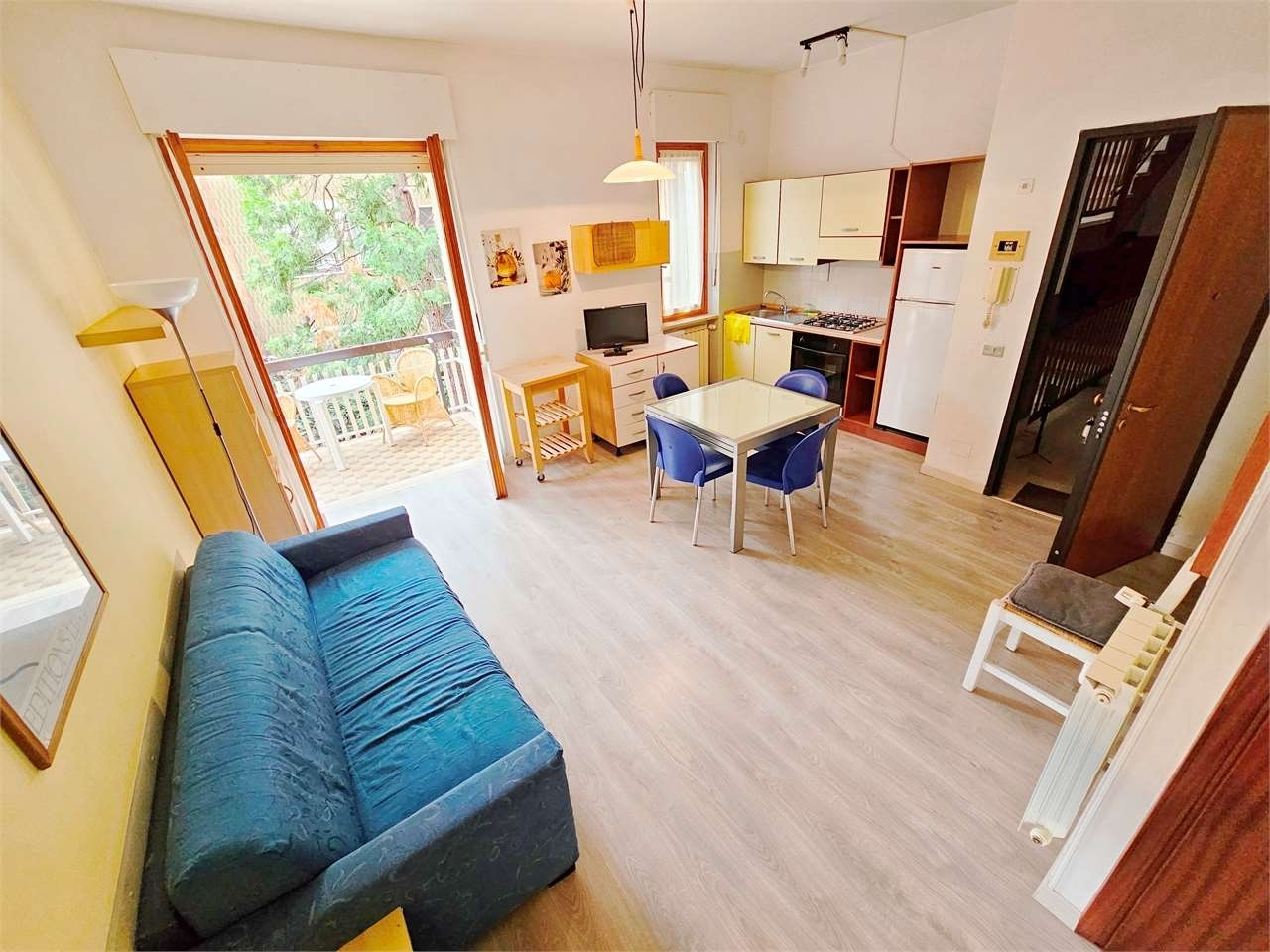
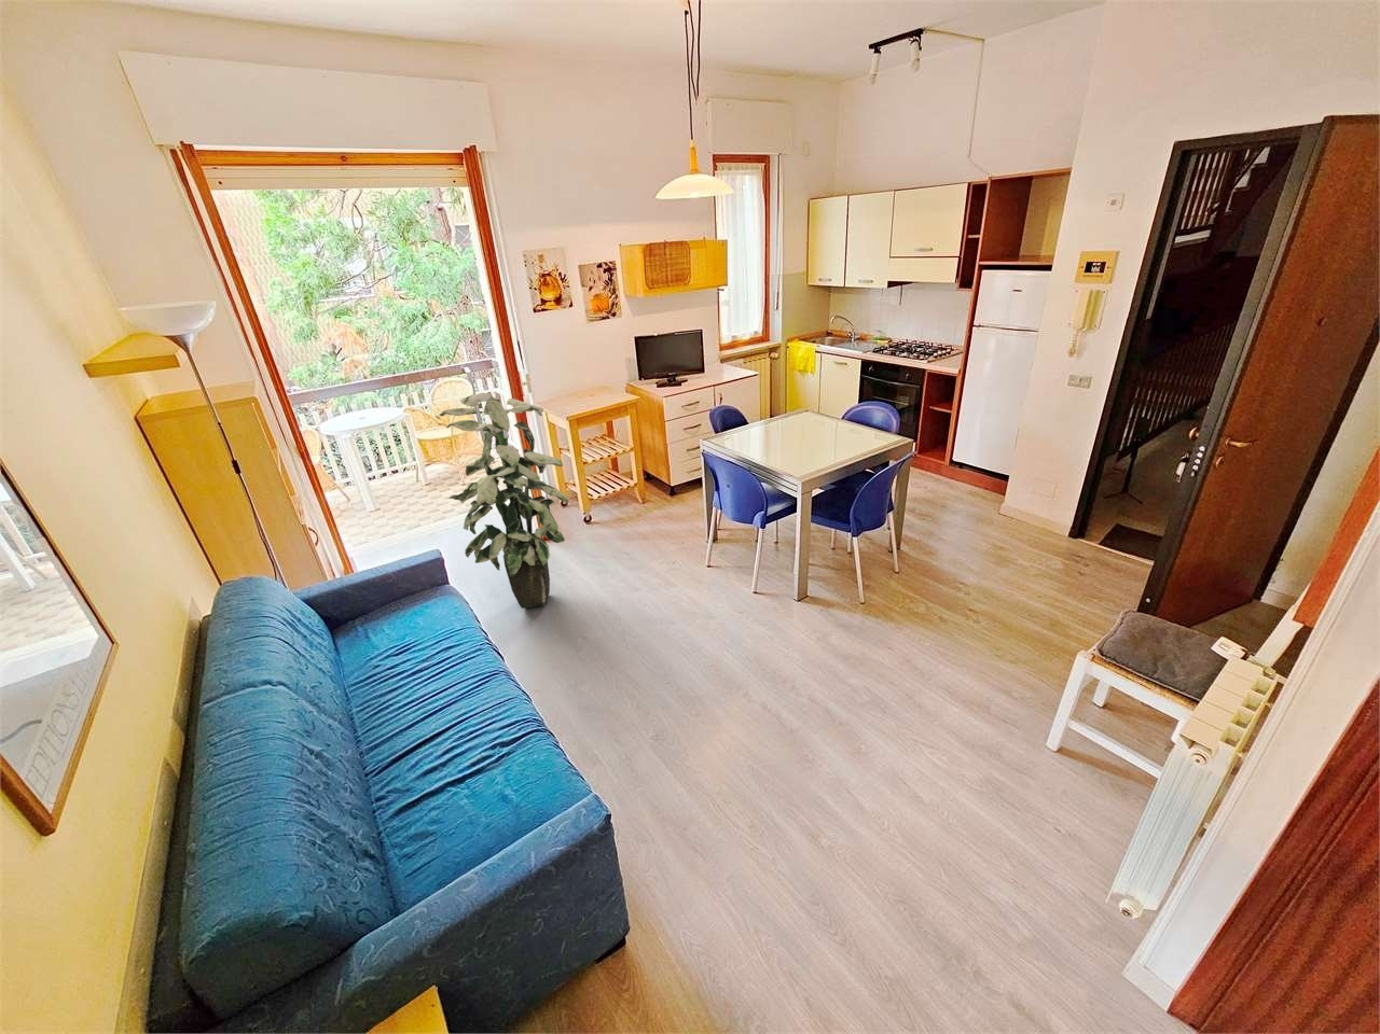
+ indoor plant [439,391,569,609]
